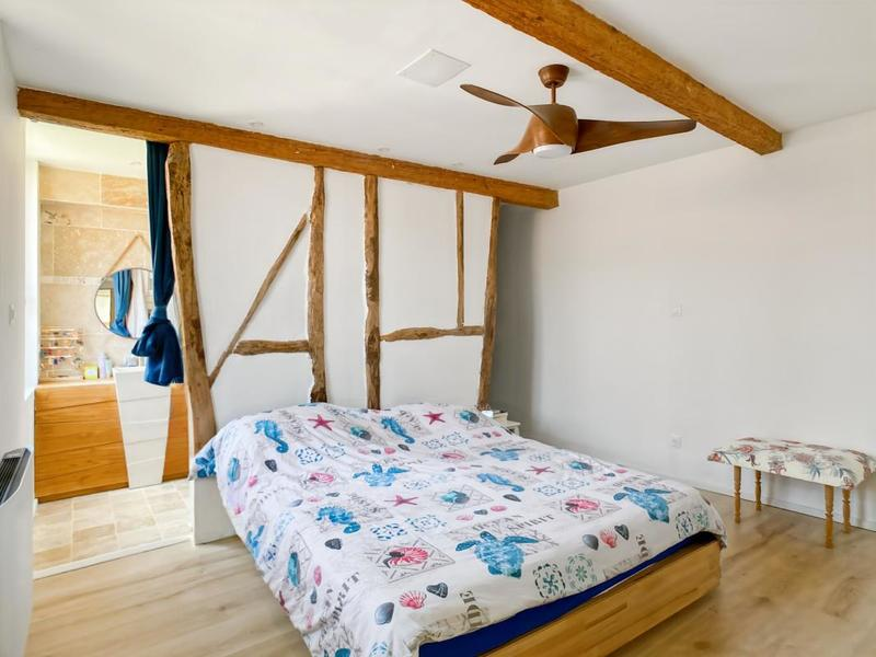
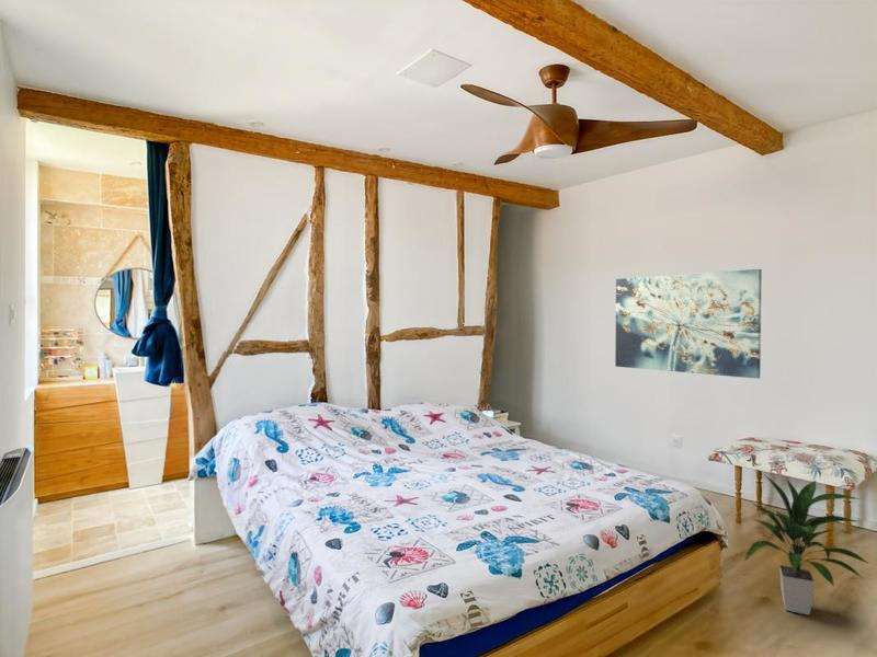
+ wall art [614,268,763,380]
+ indoor plant [743,471,870,616]
